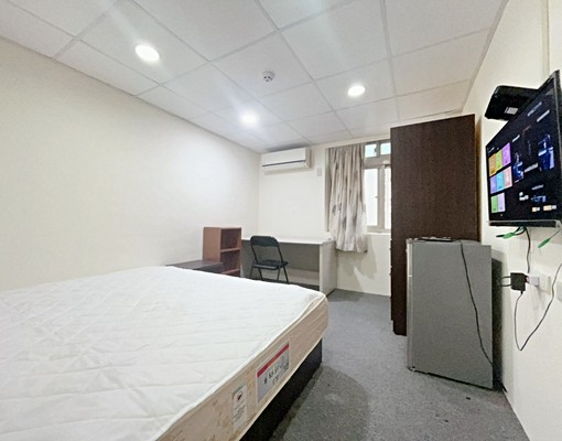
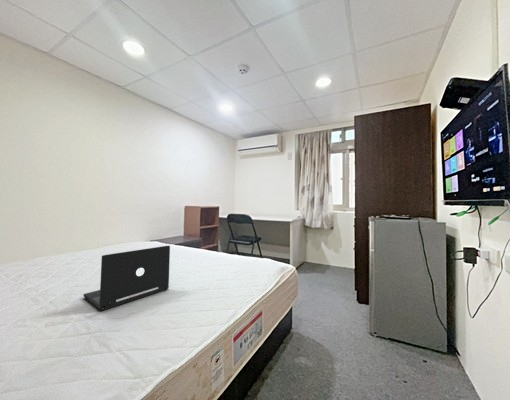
+ laptop [83,245,171,312]
